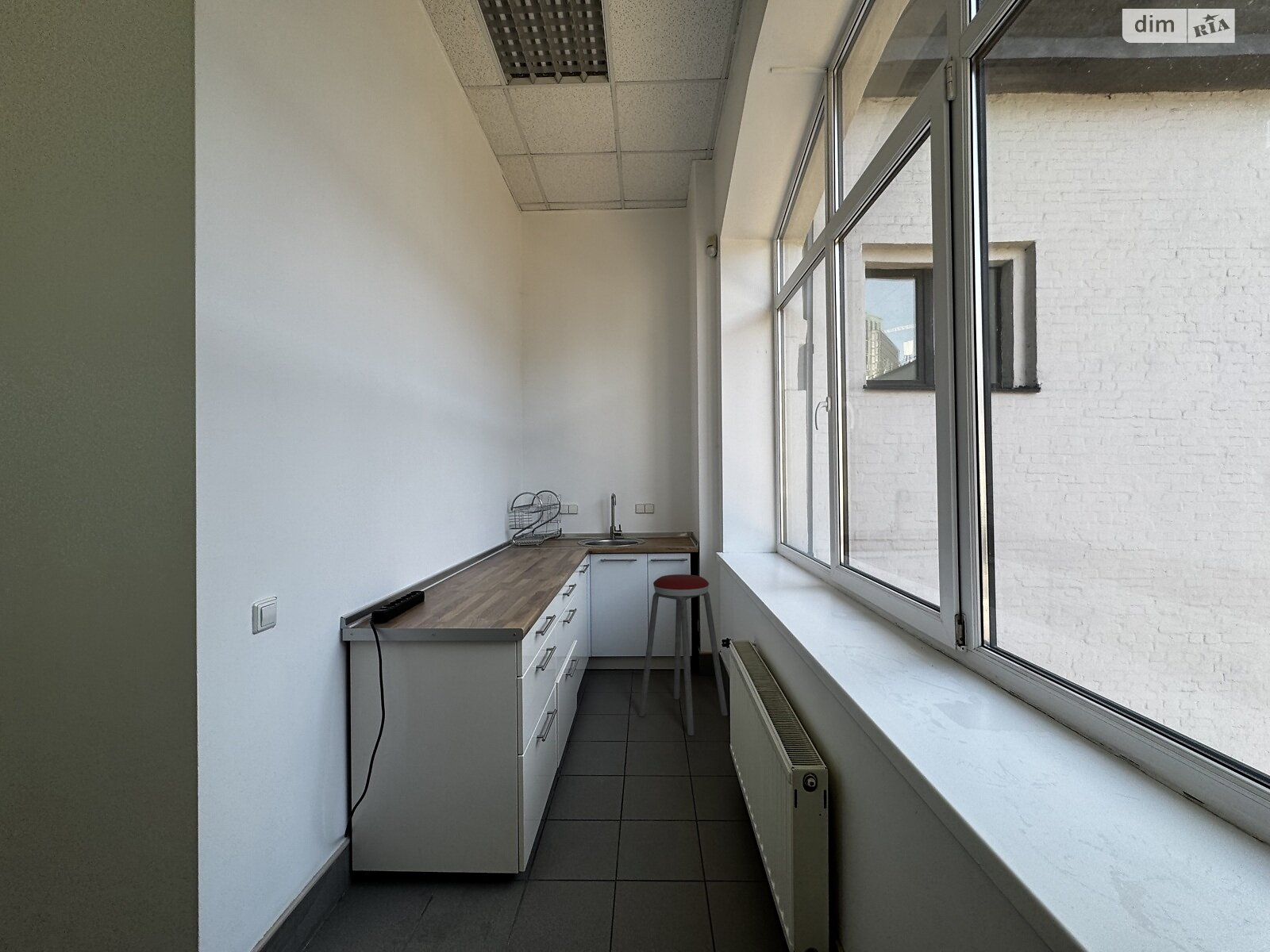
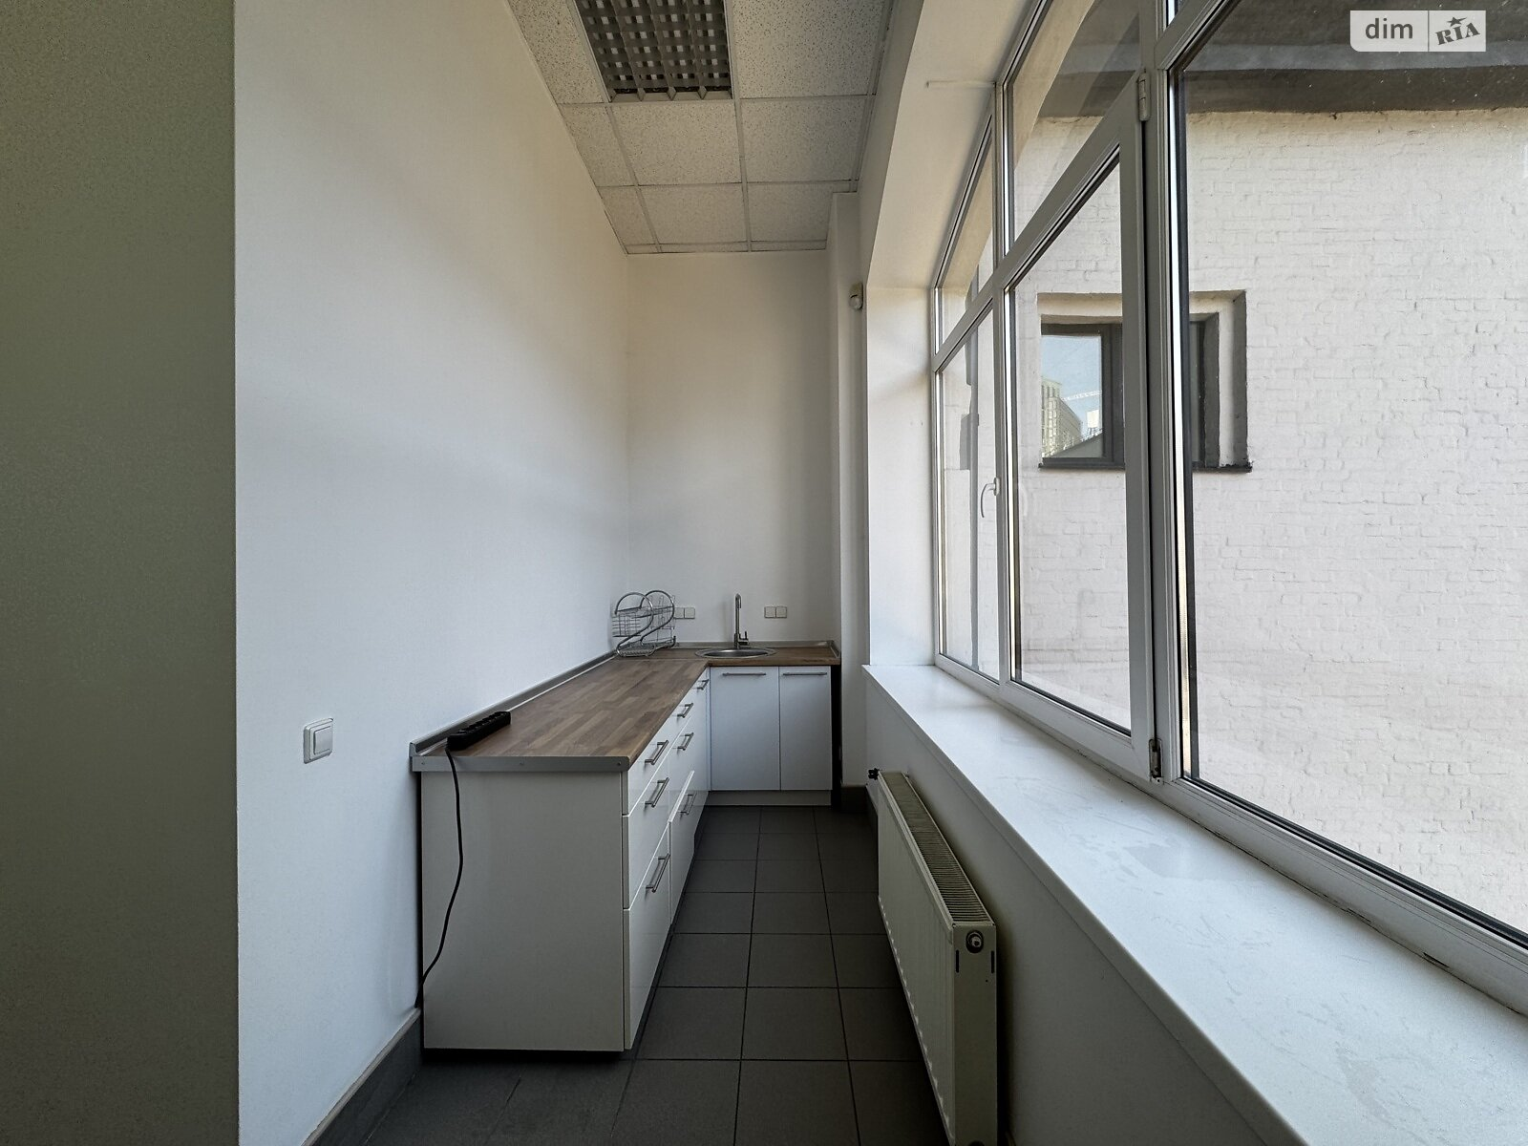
- music stool [638,574,728,736]
